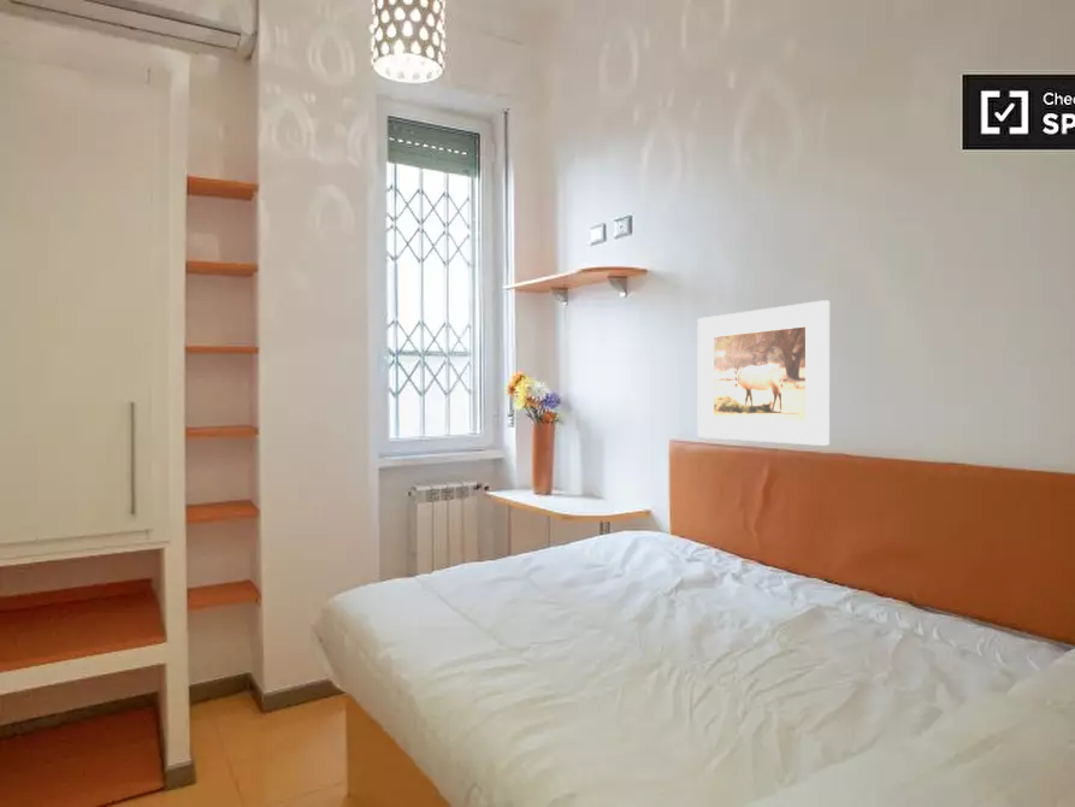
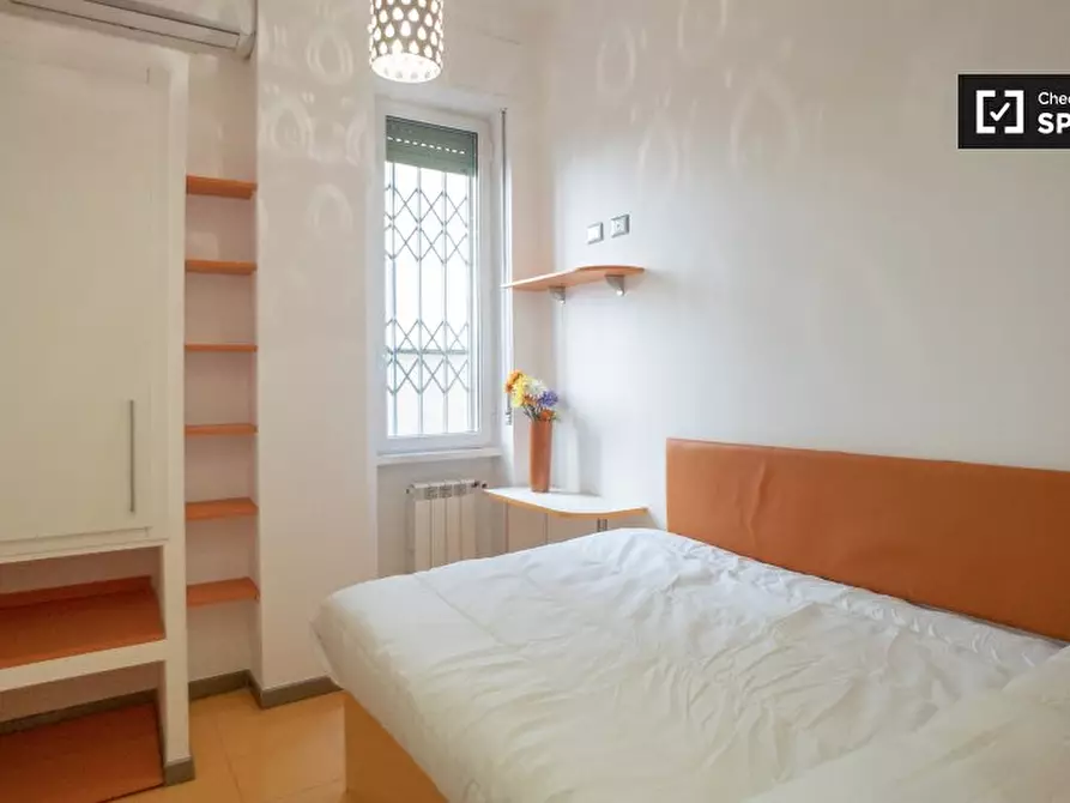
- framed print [697,299,831,447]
